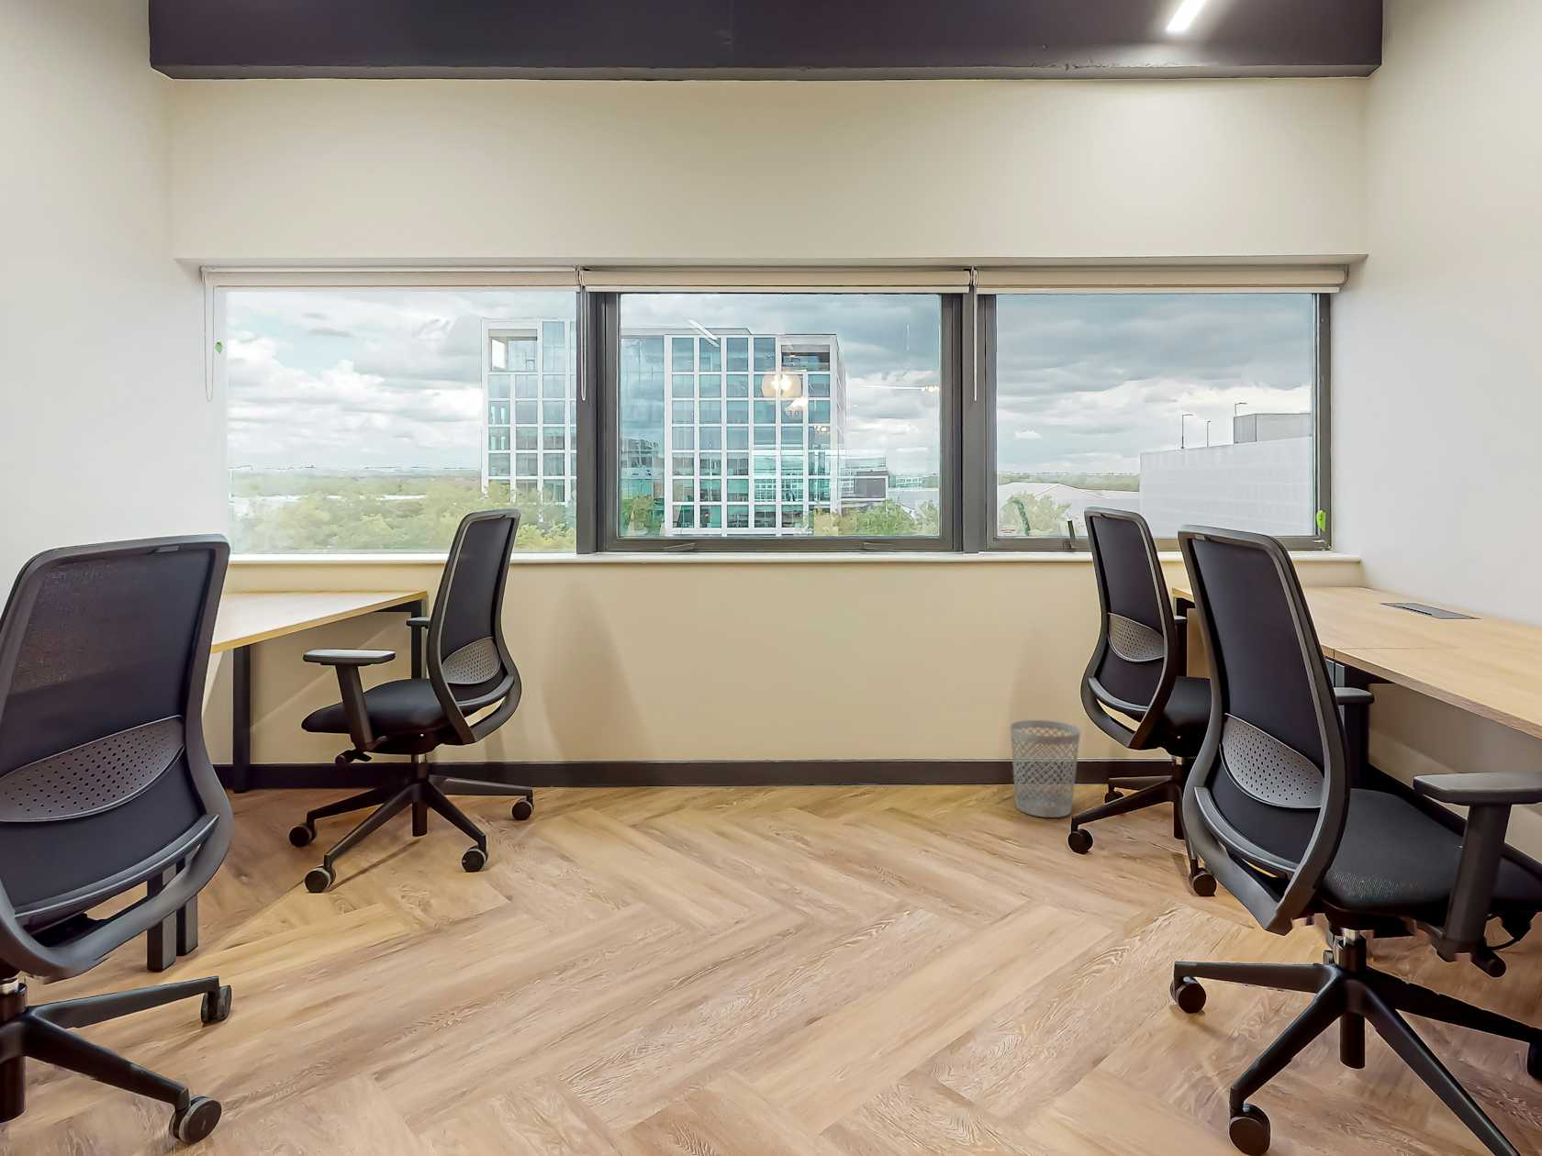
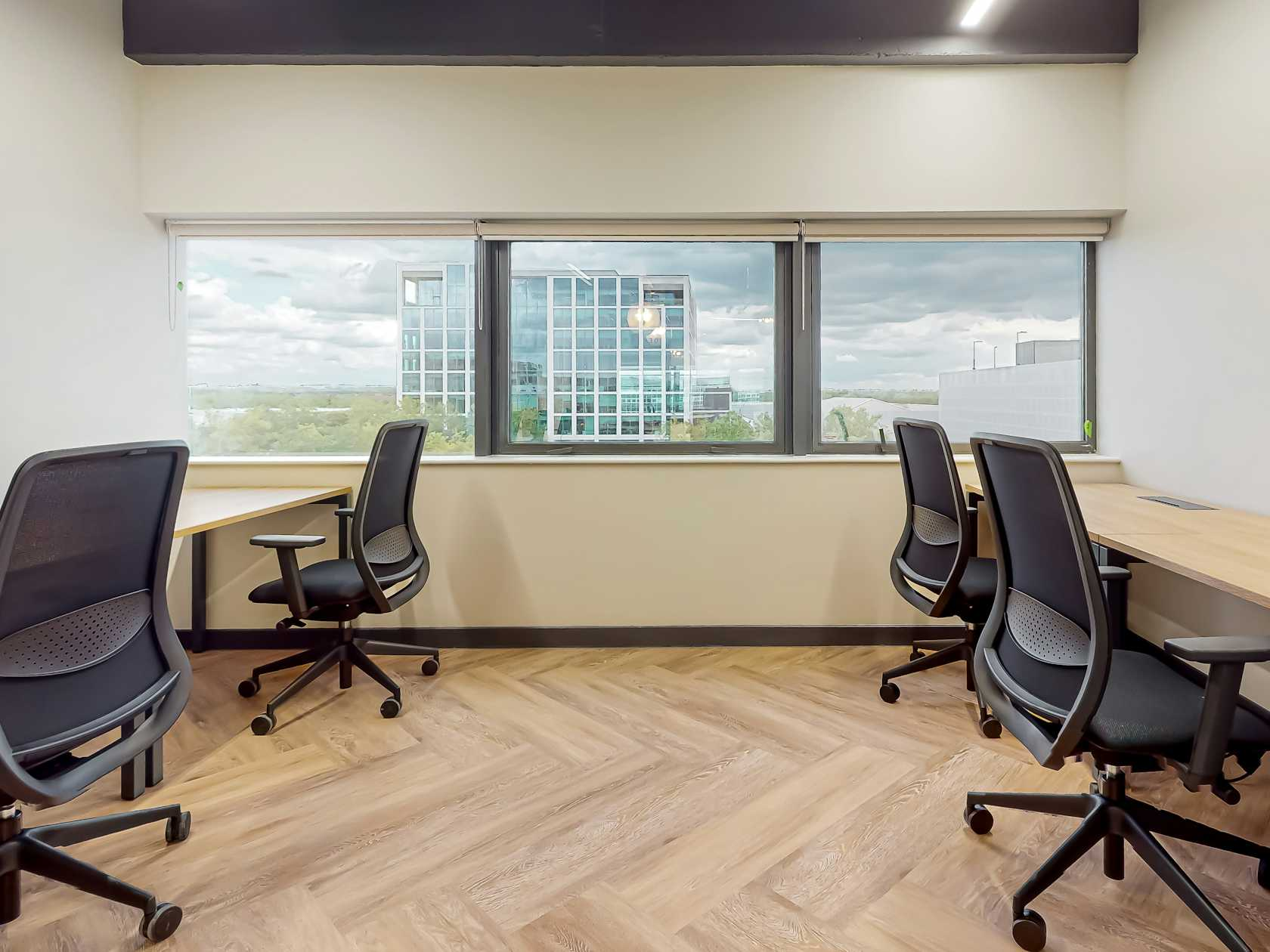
- wastebasket [1010,719,1082,818]
